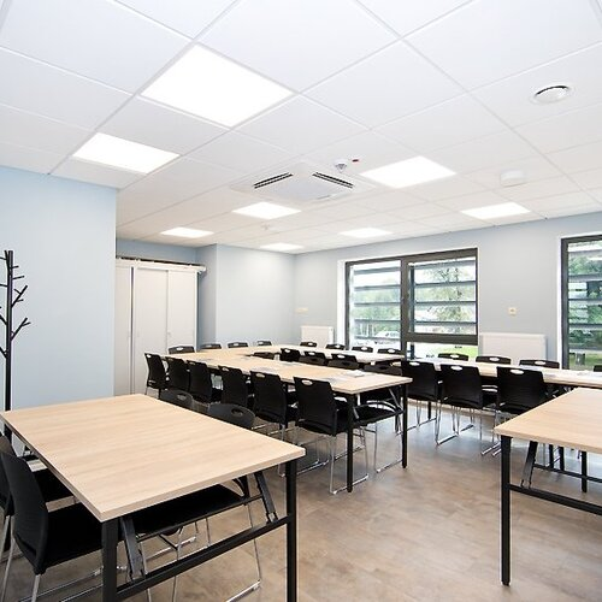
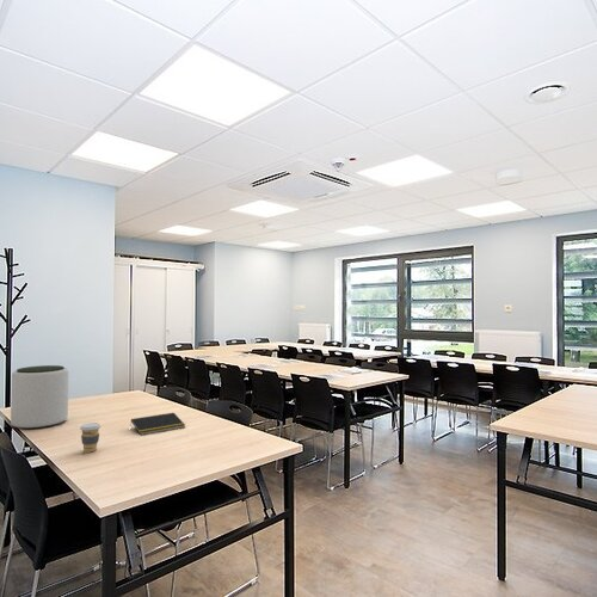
+ plant pot [10,364,69,430]
+ coffee cup [79,421,101,454]
+ notepad [129,412,186,436]
